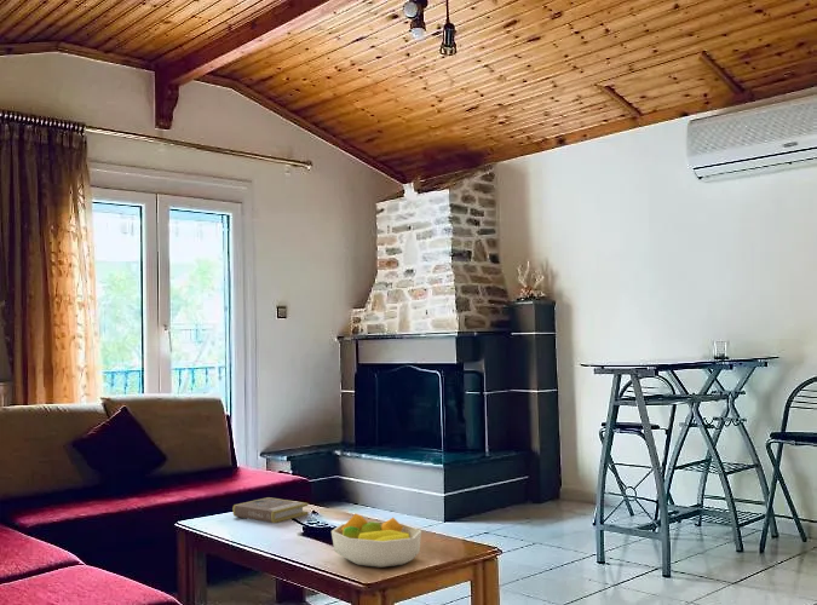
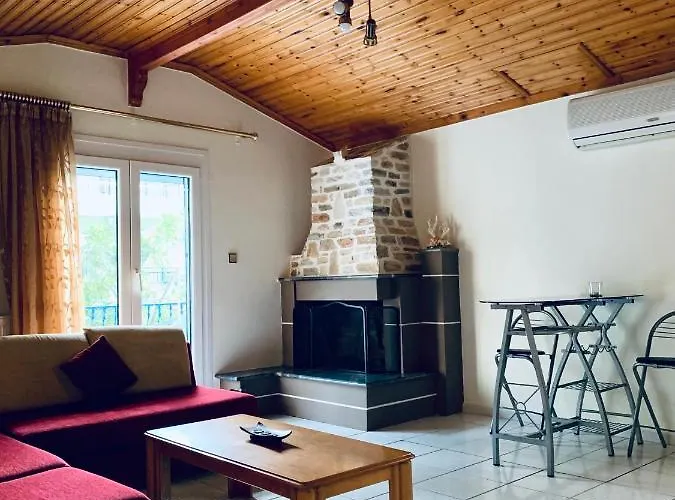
- book [231,496,309,524]
- fruit bowl [330,513,422,569]
